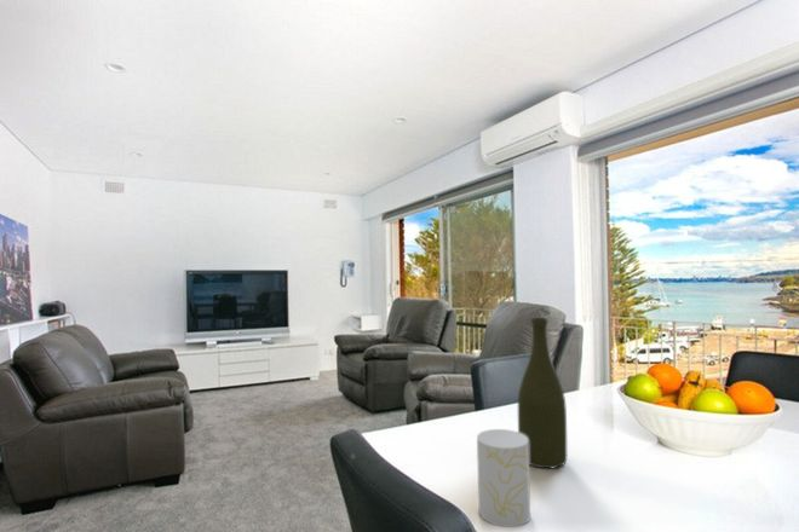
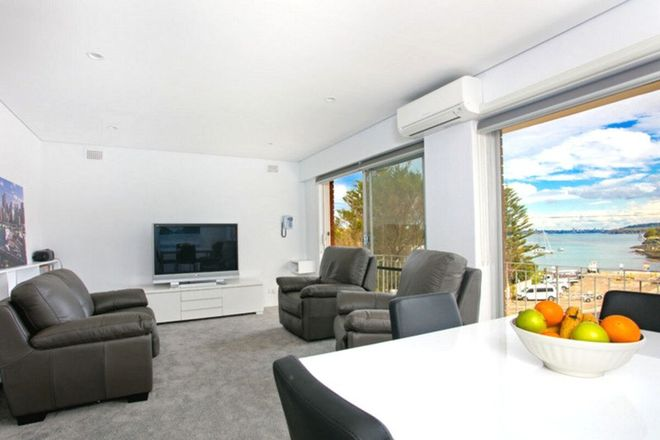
- bottle [517,317,568,469]
- cup [476,428,531,528]
